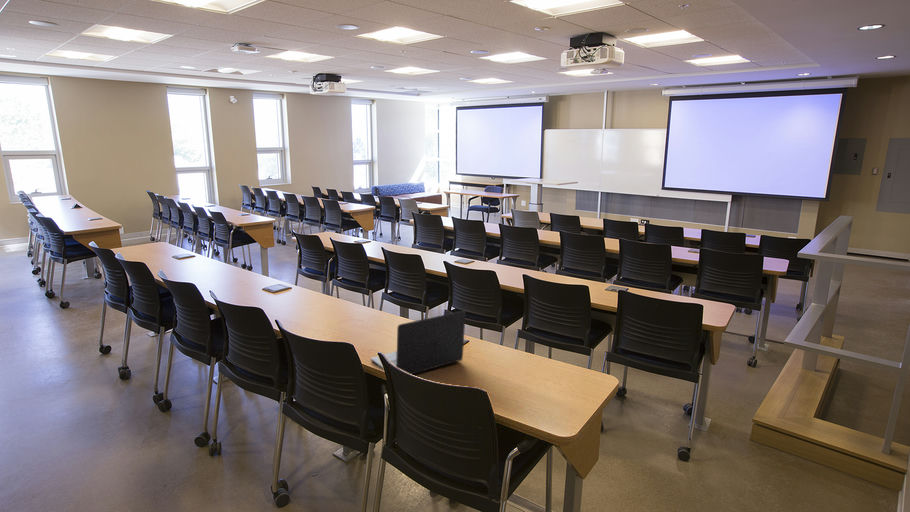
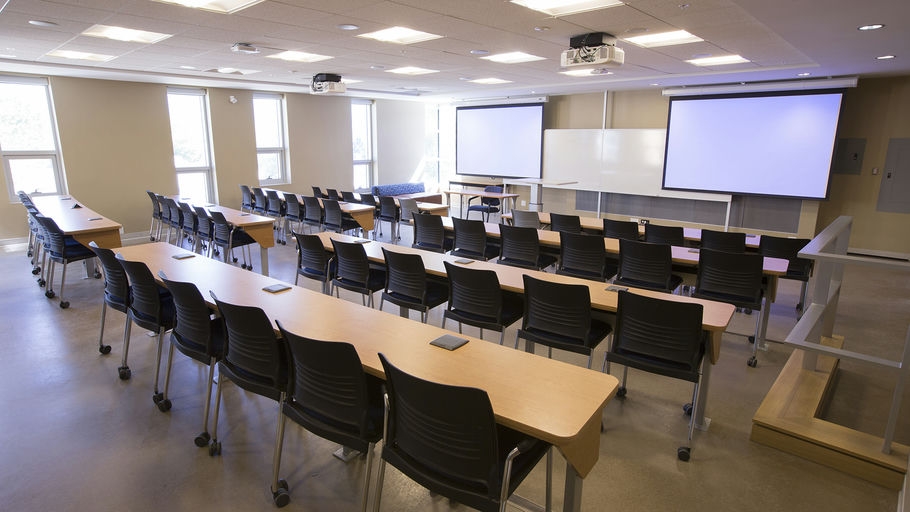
- laptop [370,310,467,375]
